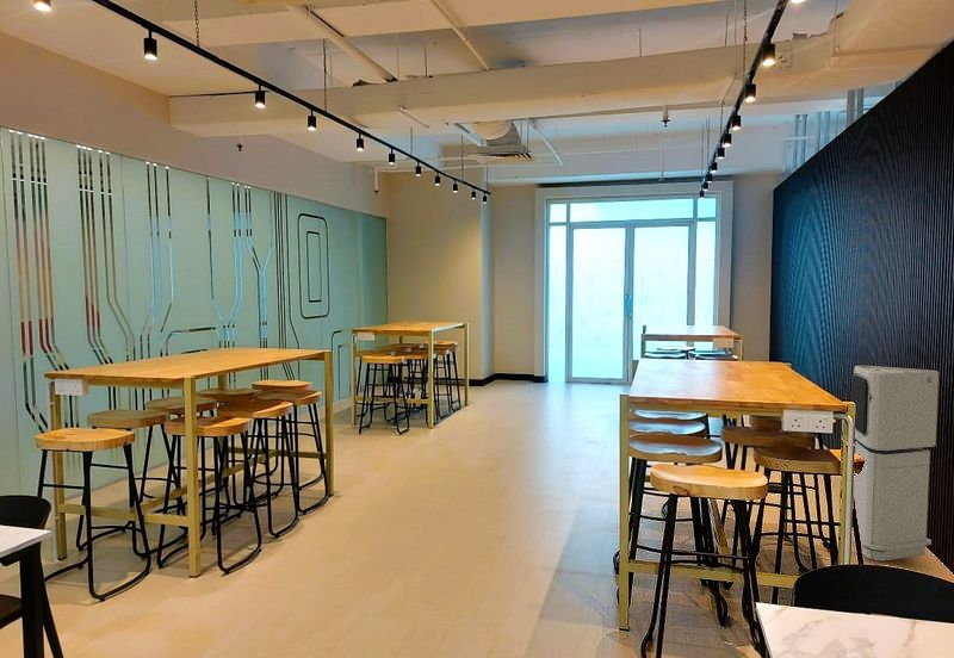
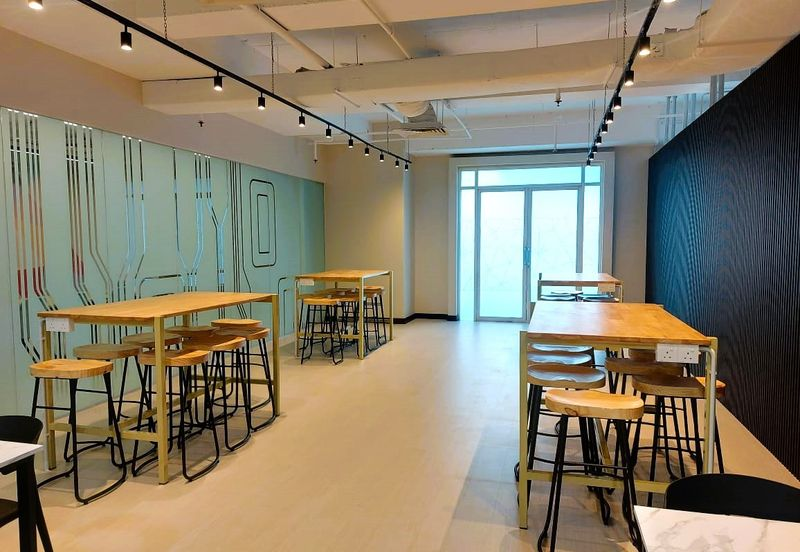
- air purifier [850,365,940,563]
